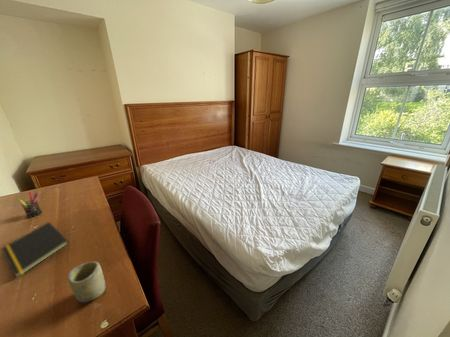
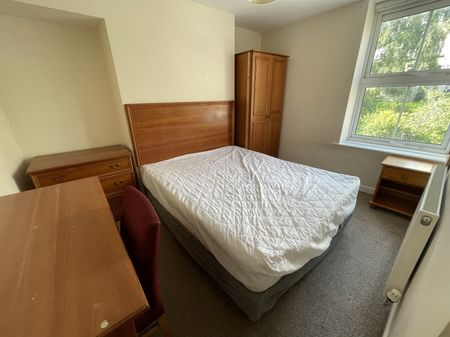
- notepad [0,221,70,279]
- cup [67,261,106,303]
- pen holder [16,190,43,219]
